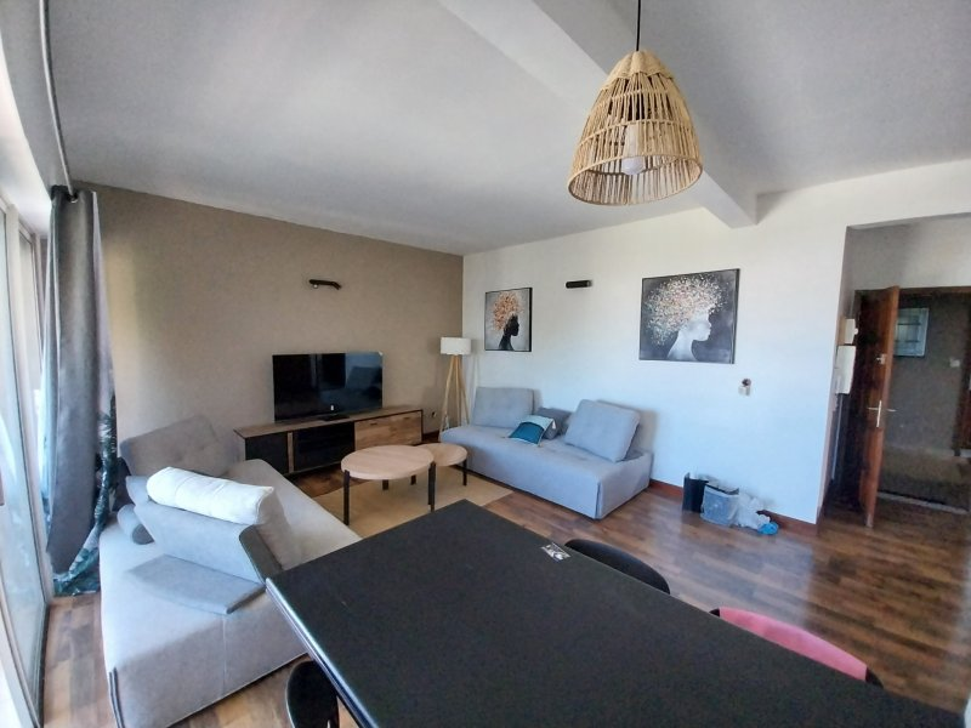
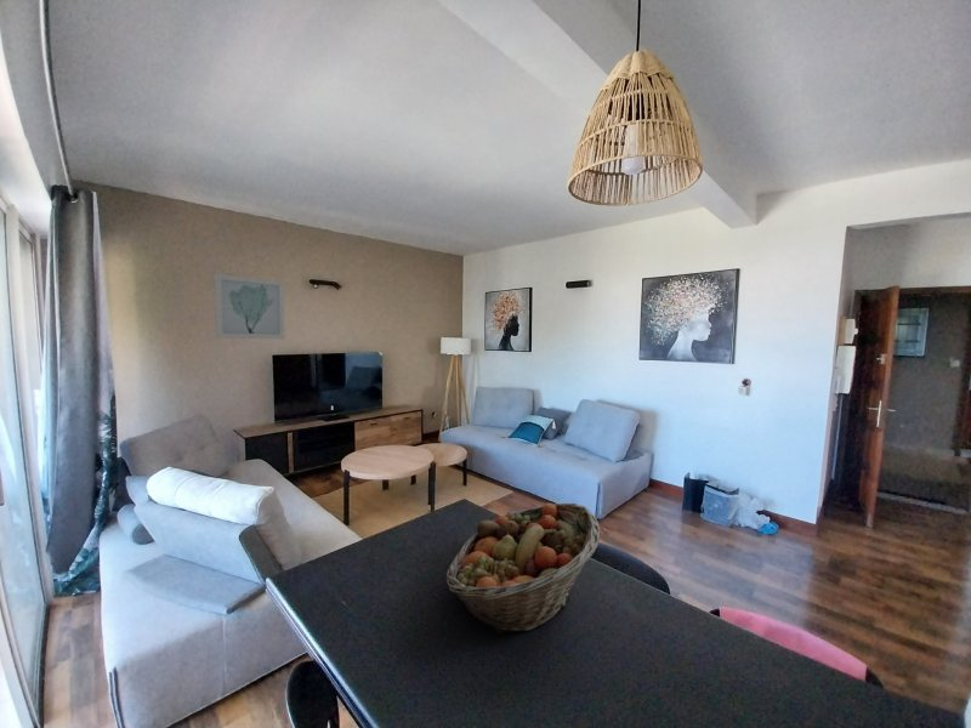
+ wall art [214,273,286,340]
+ fruit basket [445,502,601,636]
